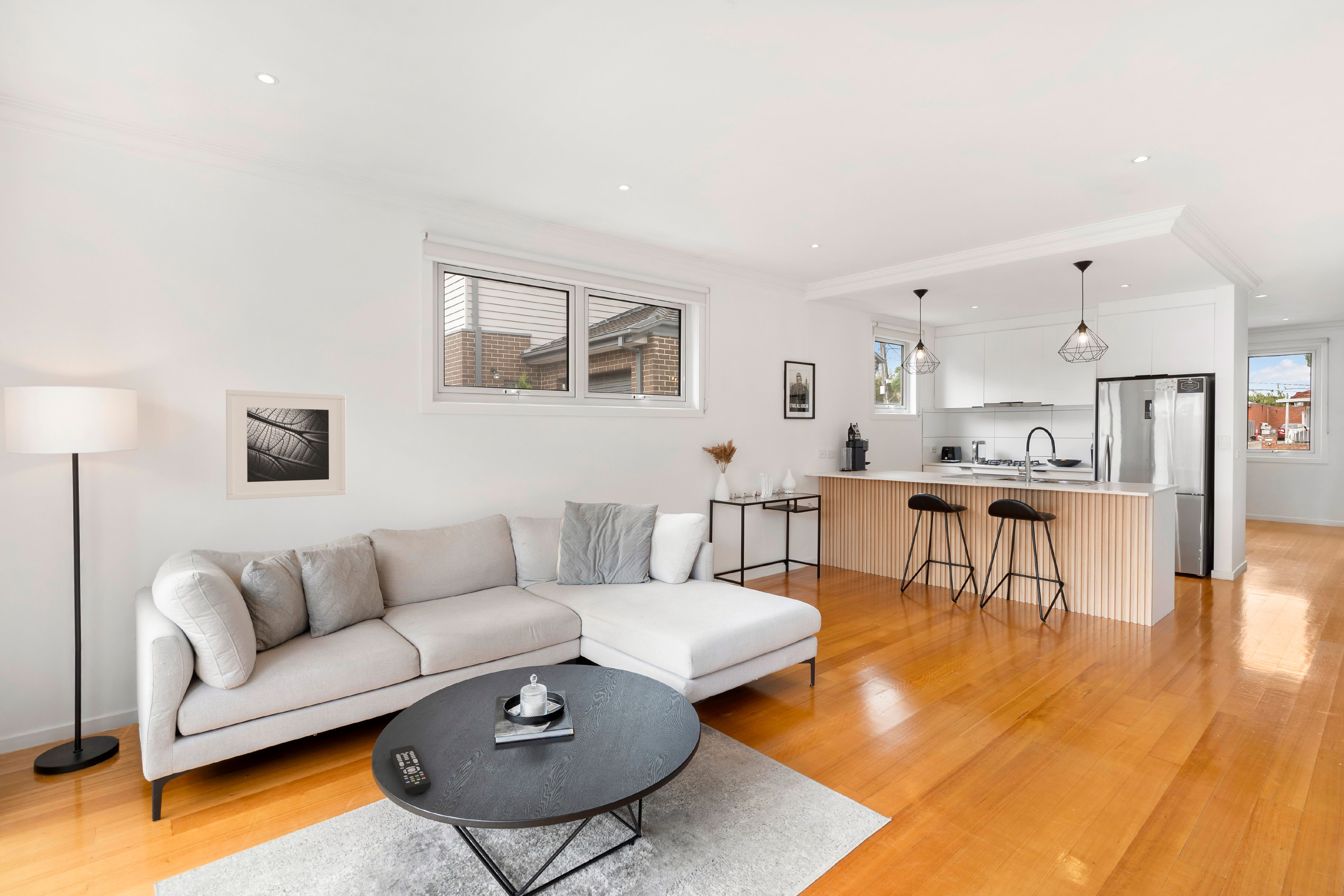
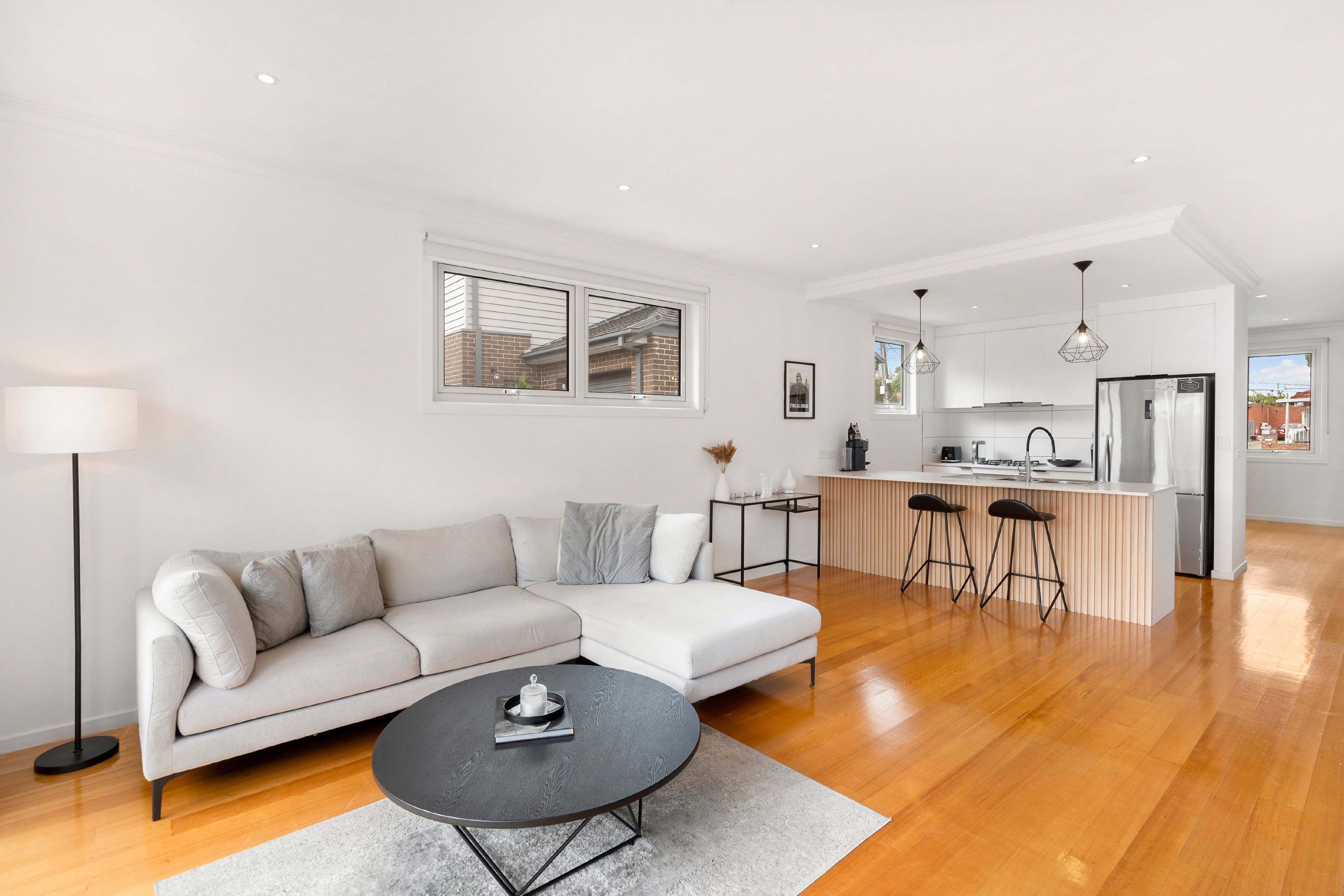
- remote control [389,745,431,795]
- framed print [226,389,347,500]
